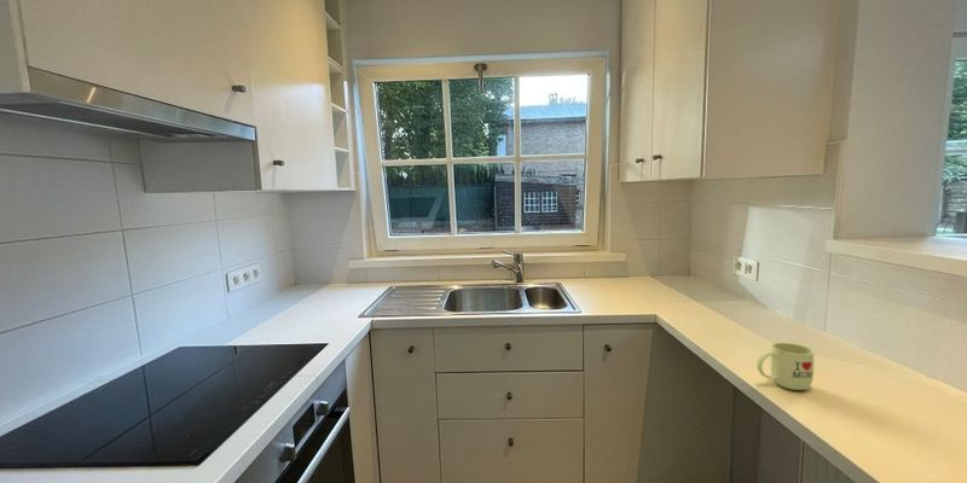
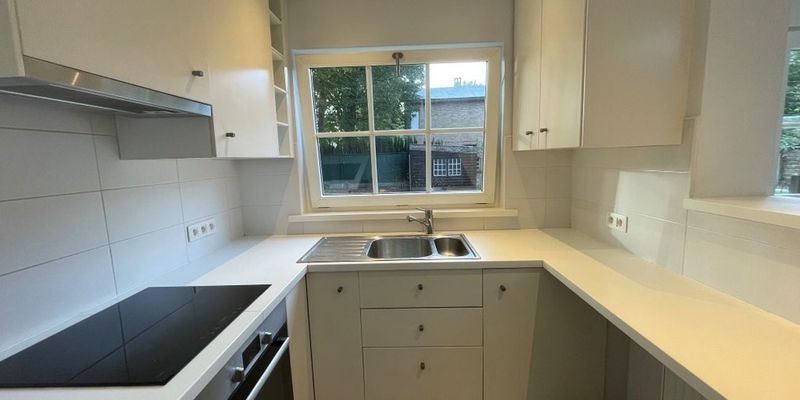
- mug [755,342,816,391]
